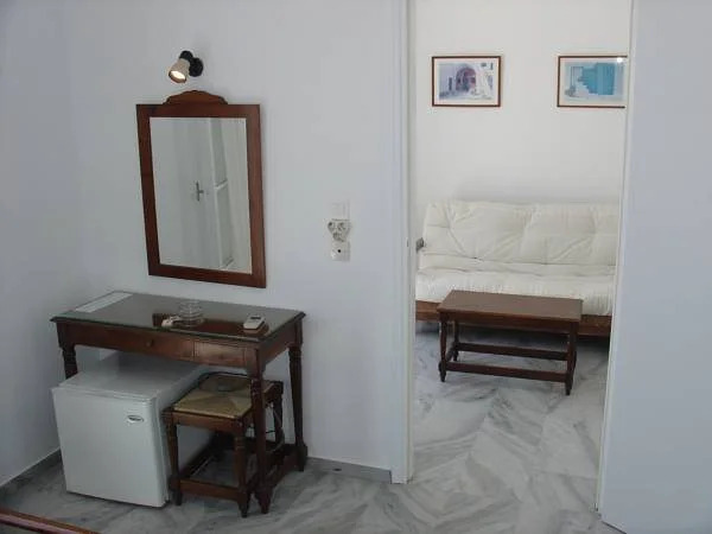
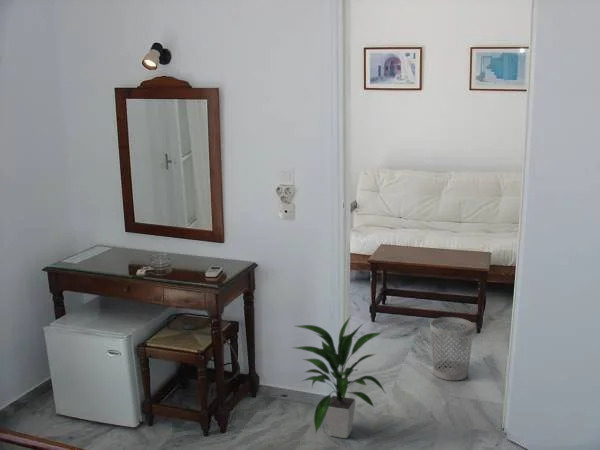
+ wastebasket [429,316,475,382]
+ indoor plant [291,314,386,439]
